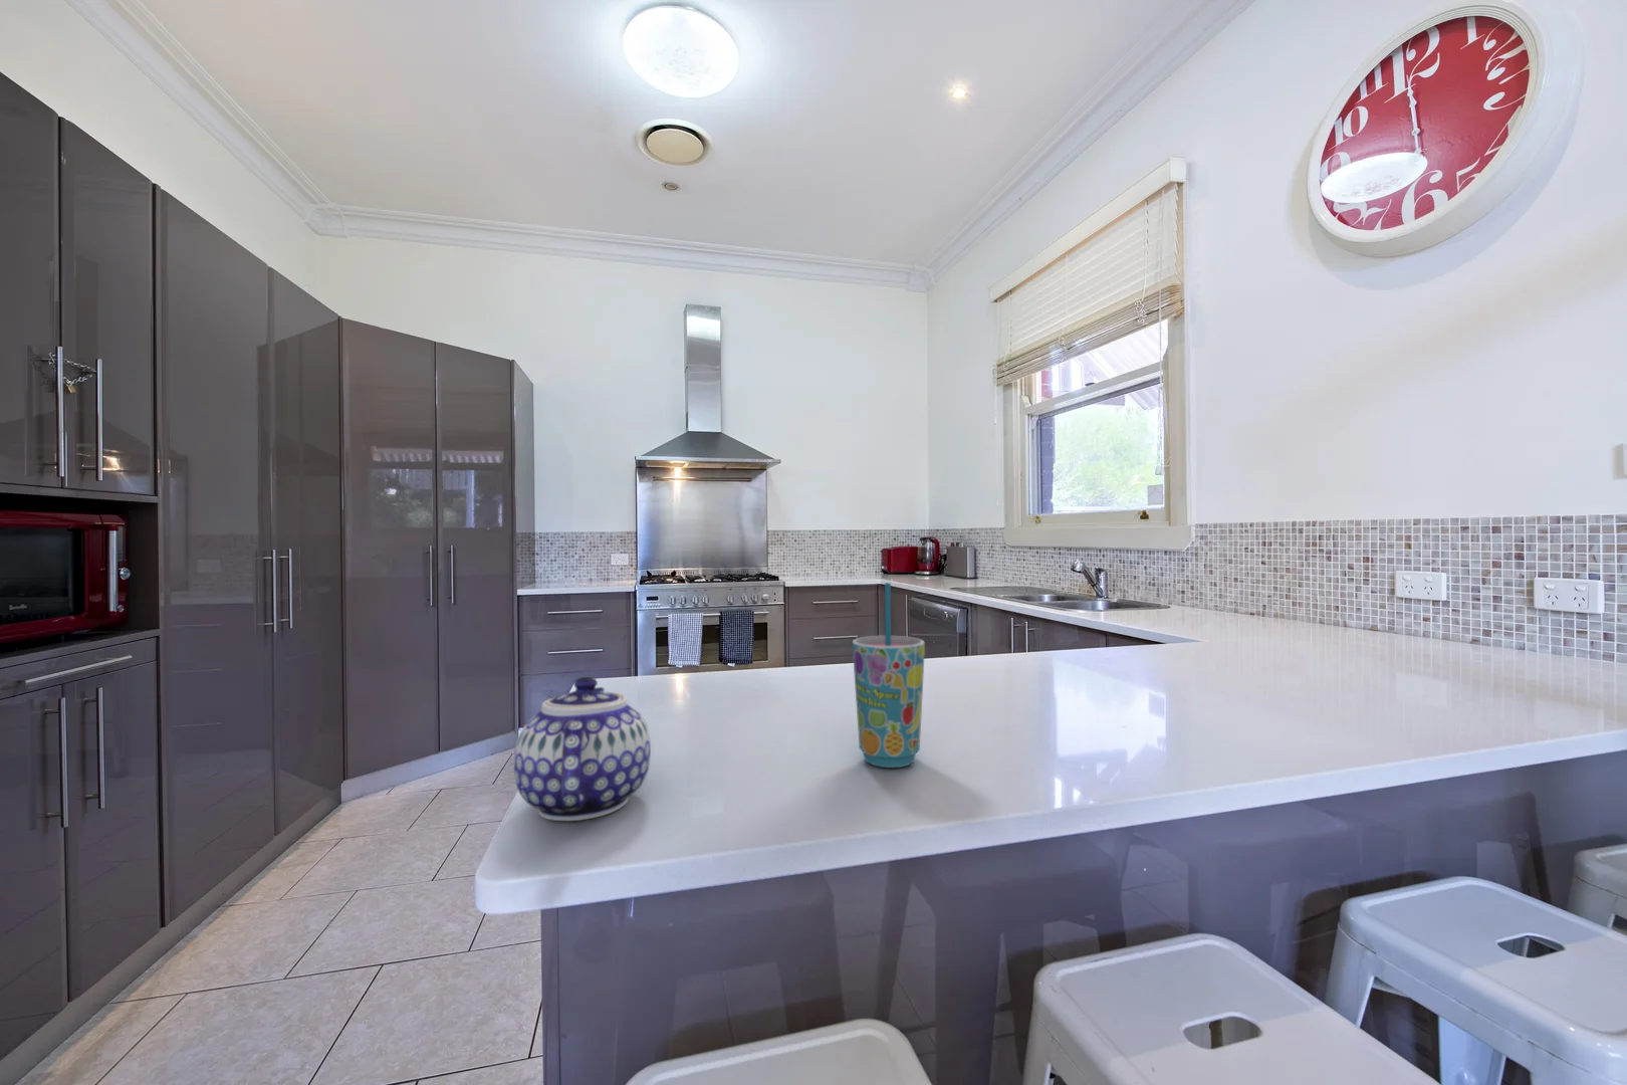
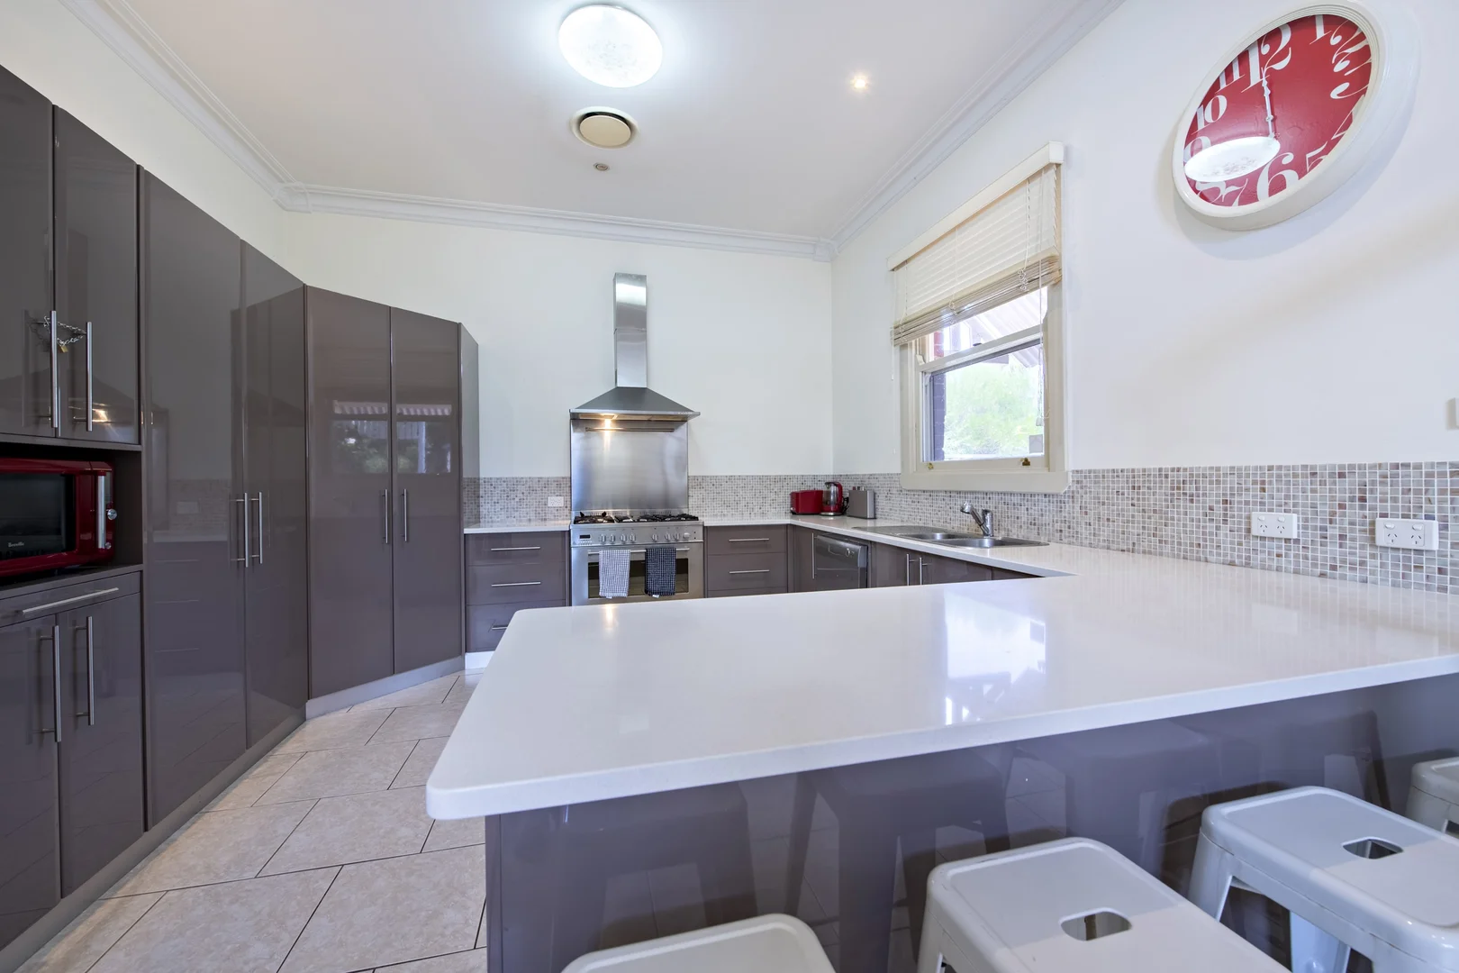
- cup [852,581,926,769]
- teapot [513,676,651,822]
